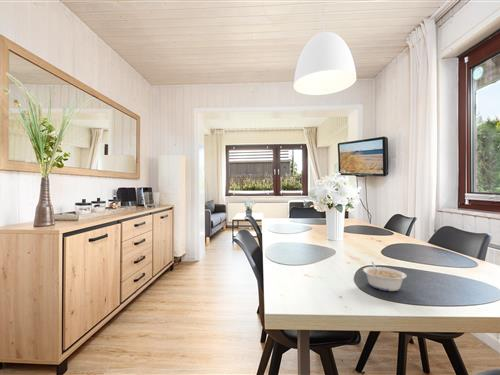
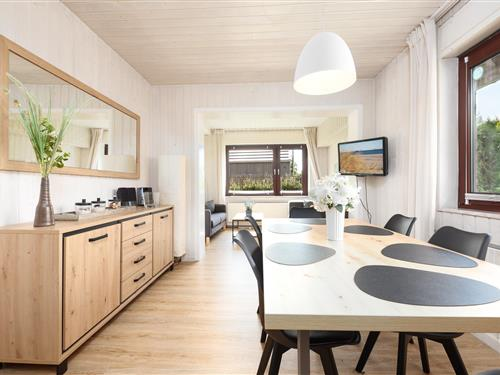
- legume [362,261,408,292]
